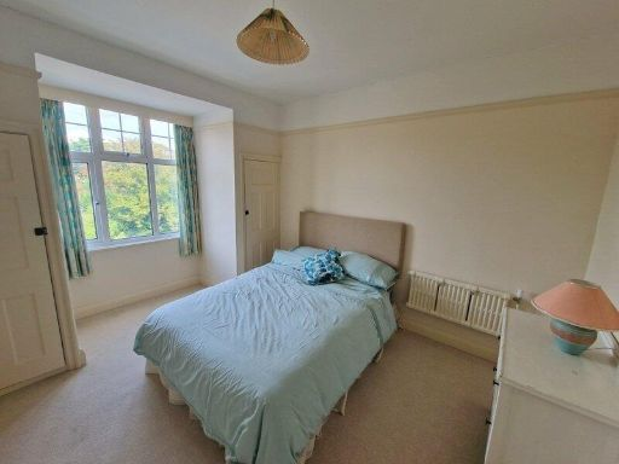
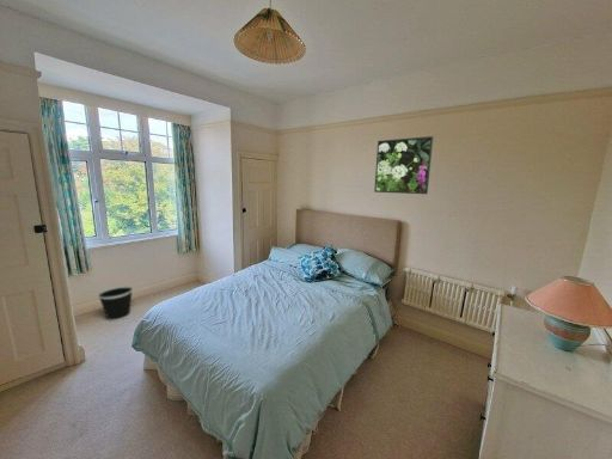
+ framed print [373,135,435,195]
+ wastebasket [97,284,134,323]
